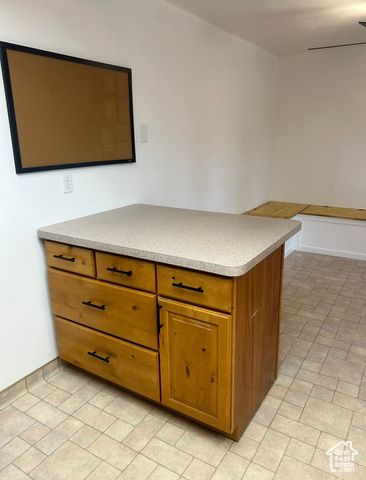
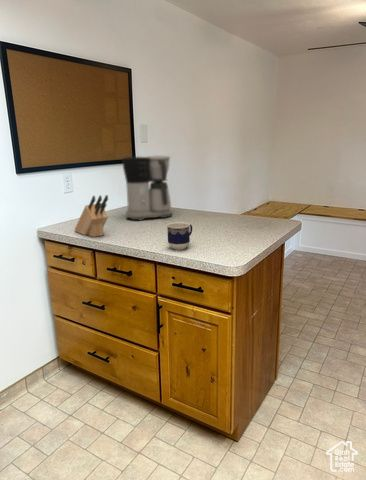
+ cup [166,221,193,251]
+ knife block [73,194,109,238]
+ coffee maker [121,154,173,221]
